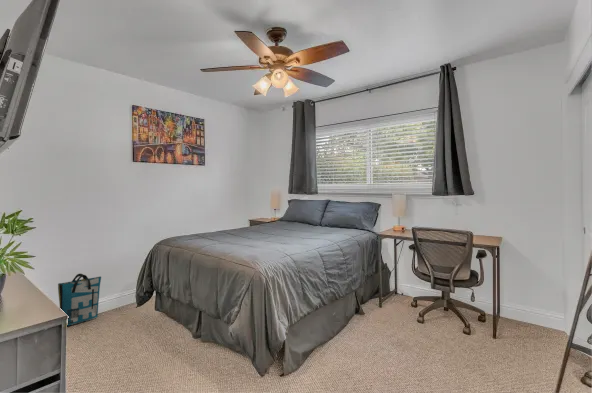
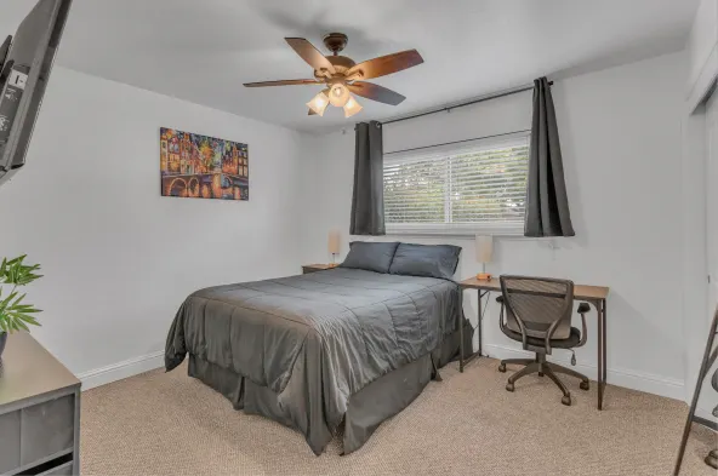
- tote bag [57,273,102,327]
